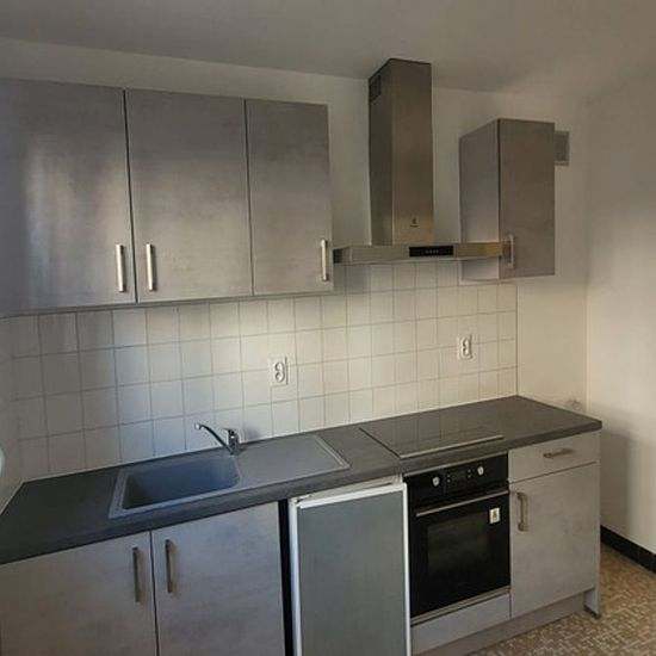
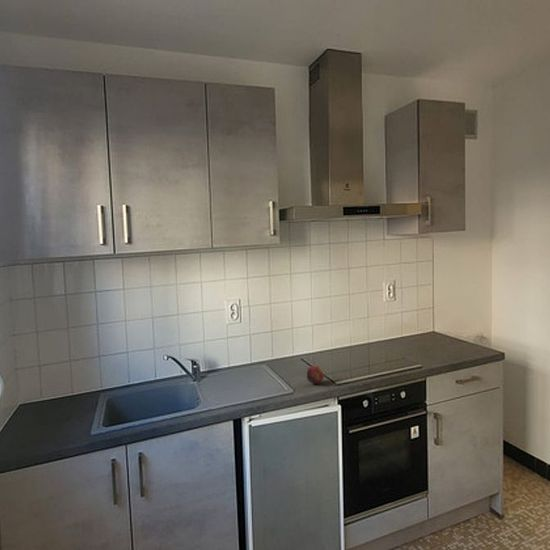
+ fruit [306,365,325,385]
